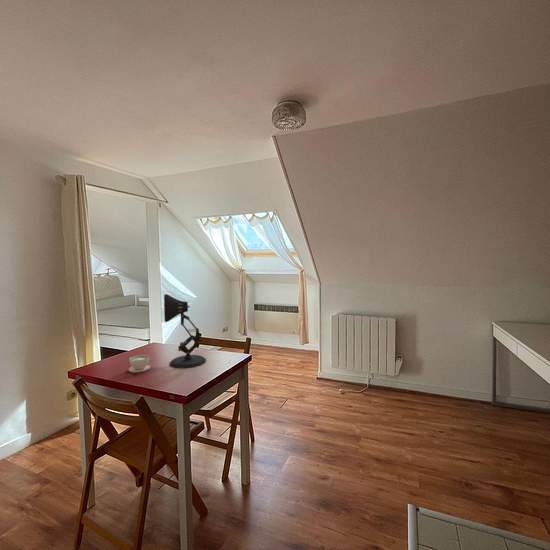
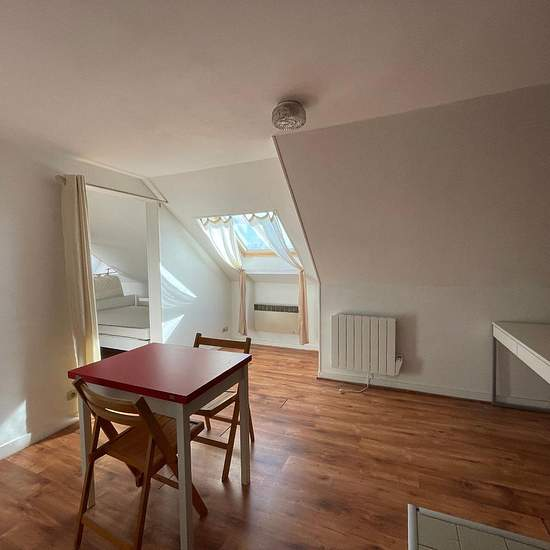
- desk lamp [163,293,207,369]
- coffee cup [128,354,151,374]
